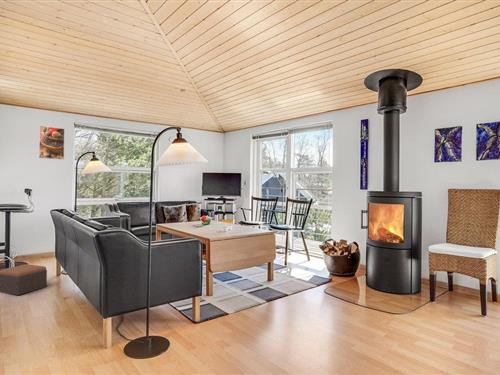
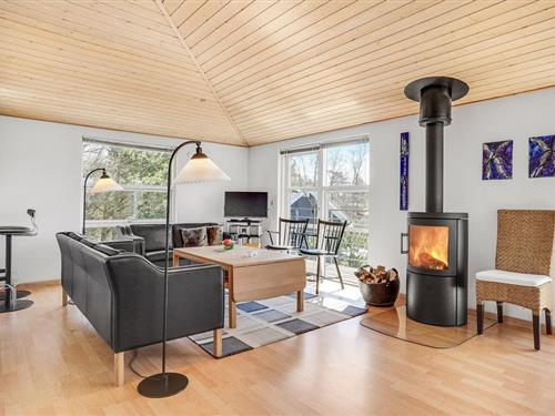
- footstool [0,263,48,296]
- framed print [38,125,66,161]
